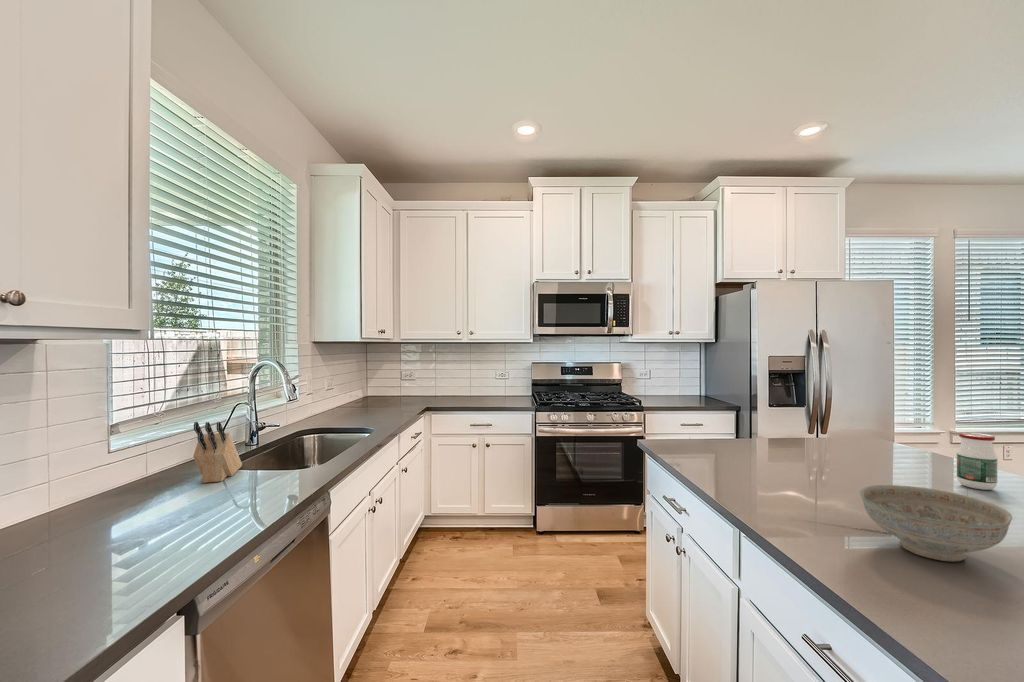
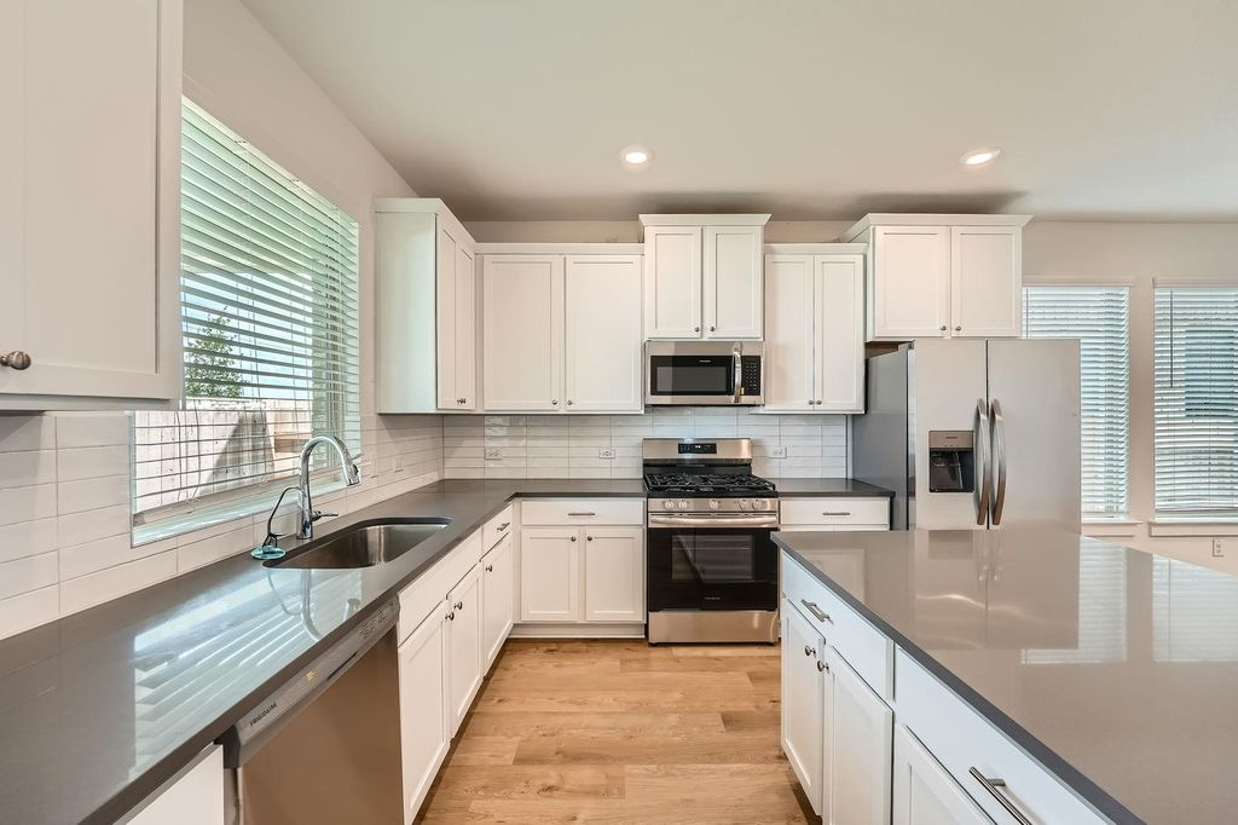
- knife block [192,421,243,484]
- decorative bowl [859,484,1013,562]
- jar [956,431,998,491]
